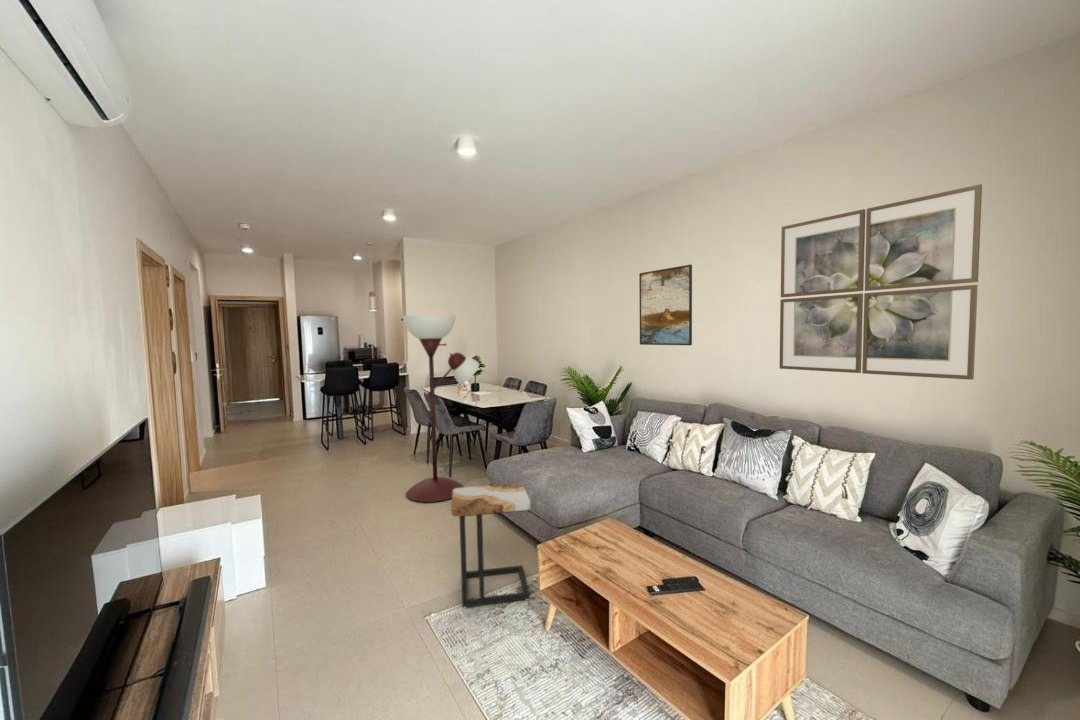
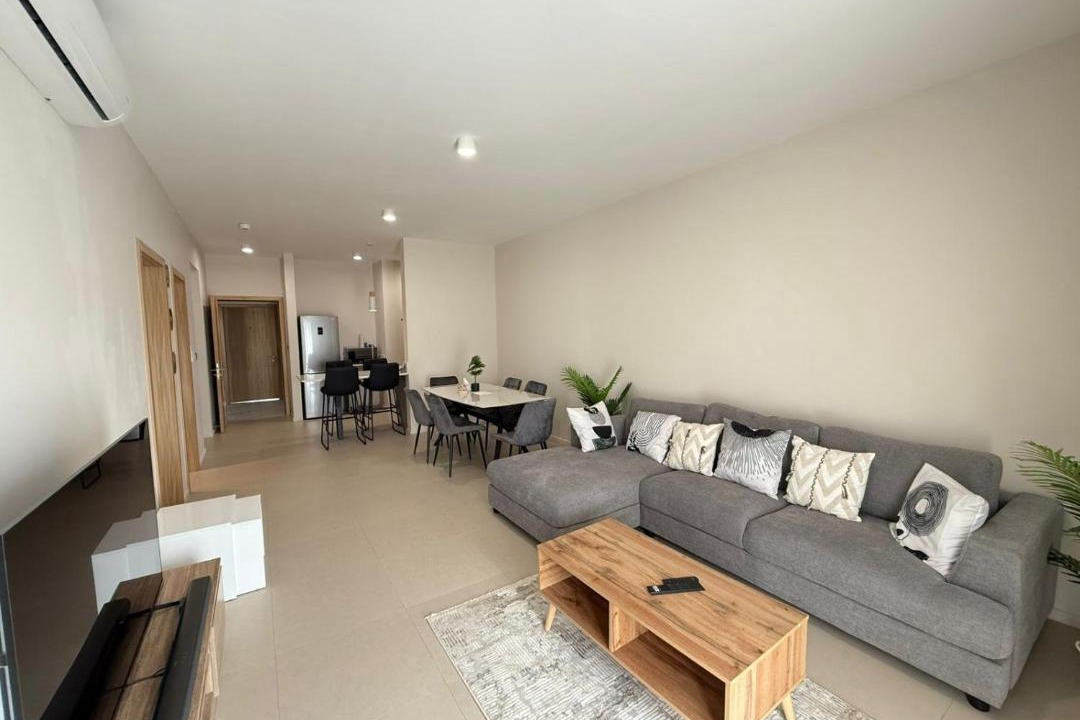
- wall art [778,183,983,381]
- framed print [638,263,693,346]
- side table [450,482,532,609]
- floor lamp [402,314,480,503]
